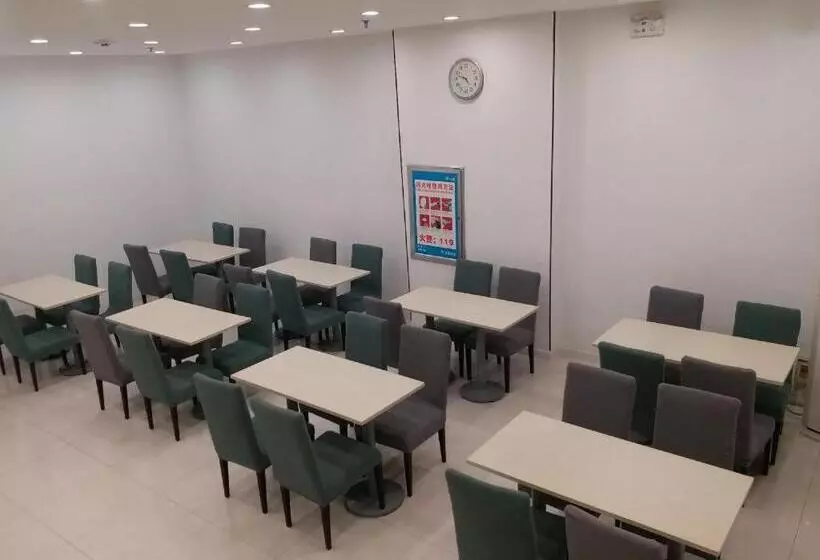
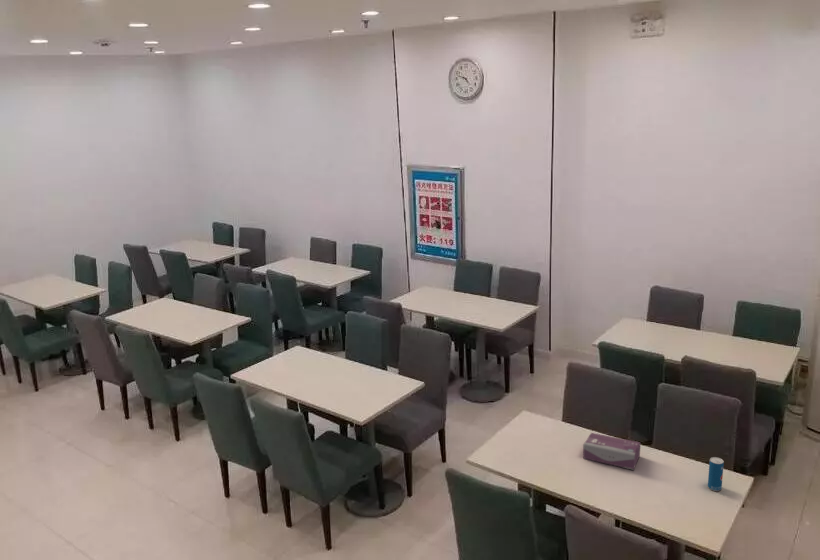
+ tissue box [582,432,641,471]
+ beverage can [707,456,725,492]
